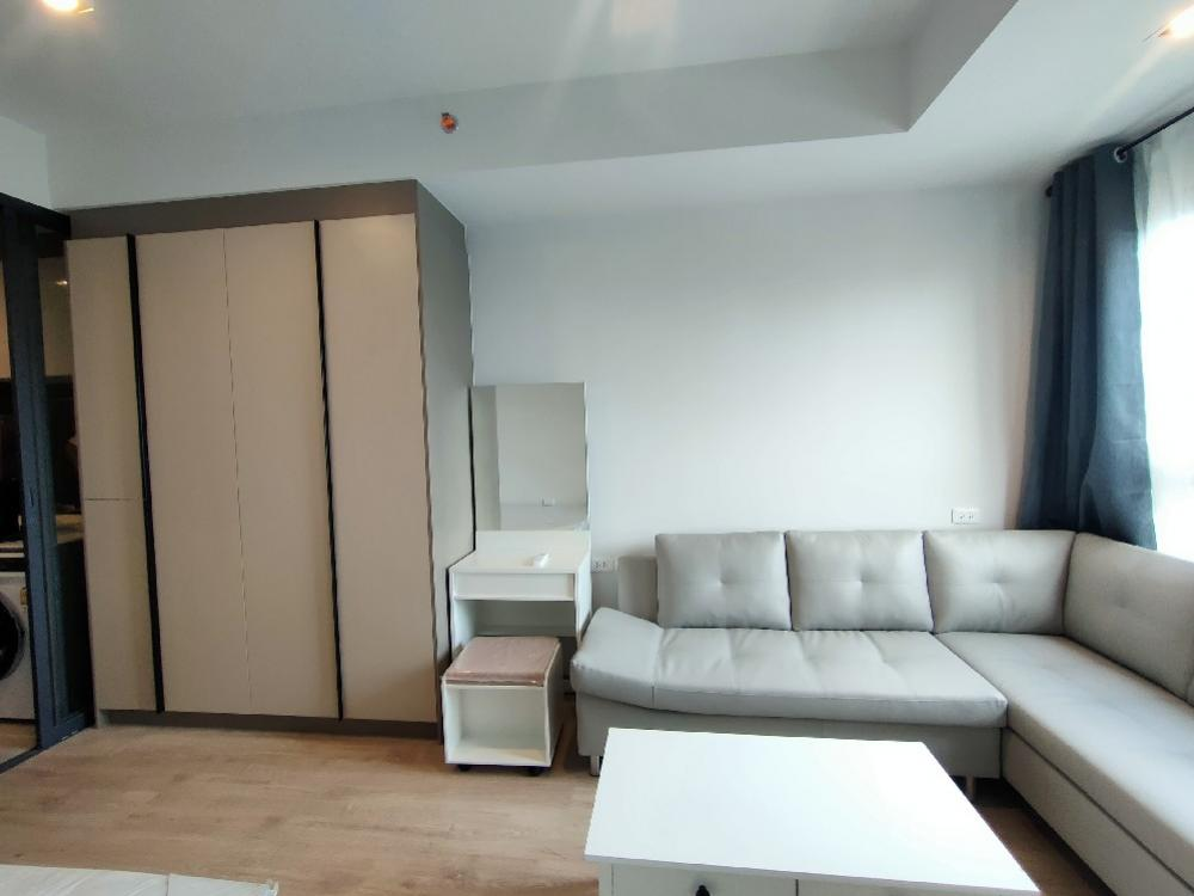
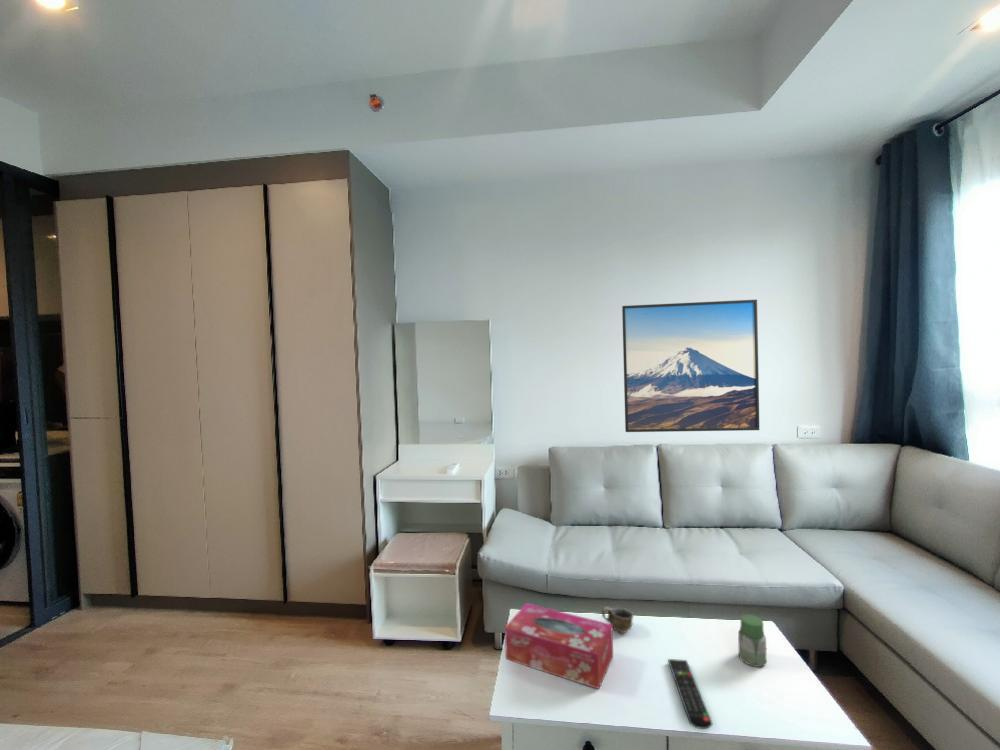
+ cup [600,606,634,634]
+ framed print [621,299,760,433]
+ remote control [667,658,713,730]
+ tissue box [504,602,614,690]
+ jar [737,614,768,668]
